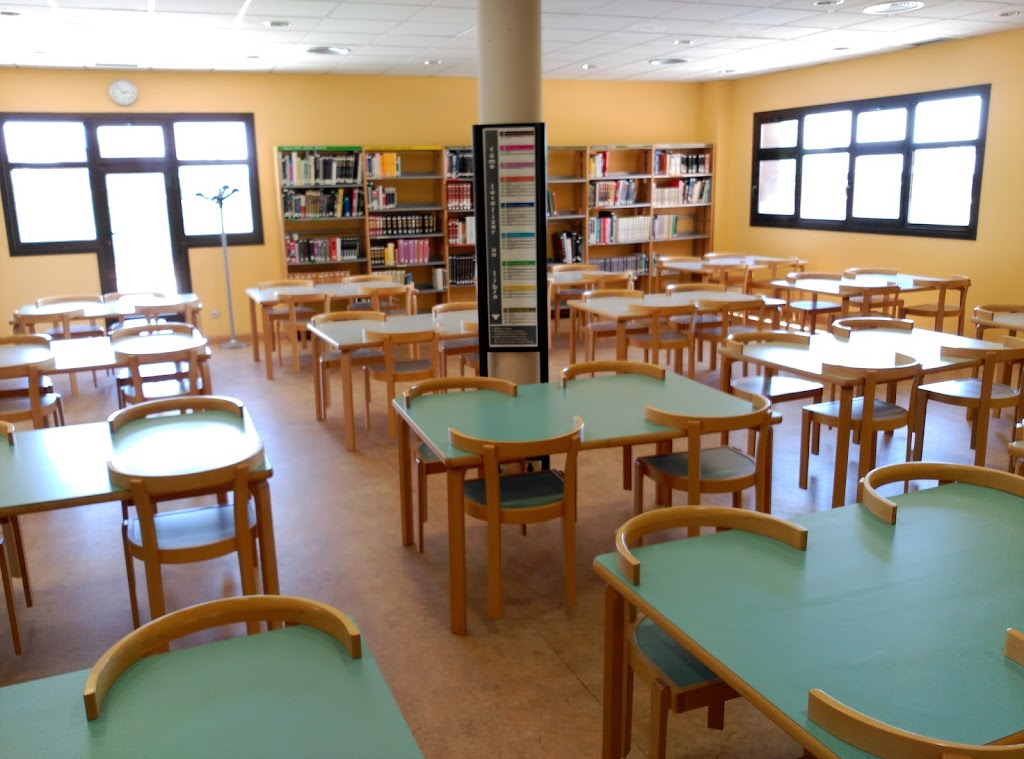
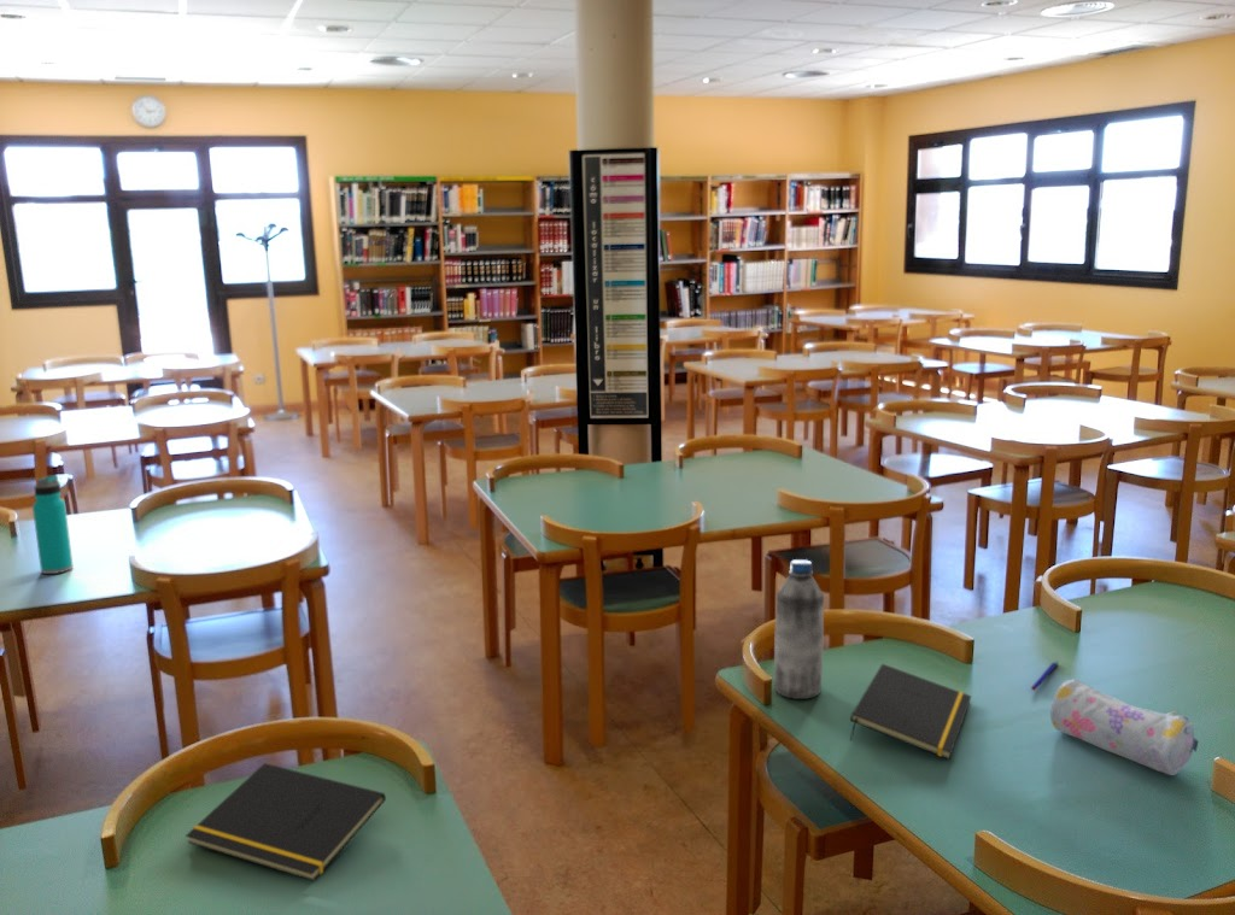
+ water bottle [31,474,75,575]
+ water bottle [773,558,826,700]
+ notepad [849,663,972,761]
+ notepad [185,762,387,882]
+ pencil case [1049,678,1199,776]
+ pen [1030,659,1059,692]
